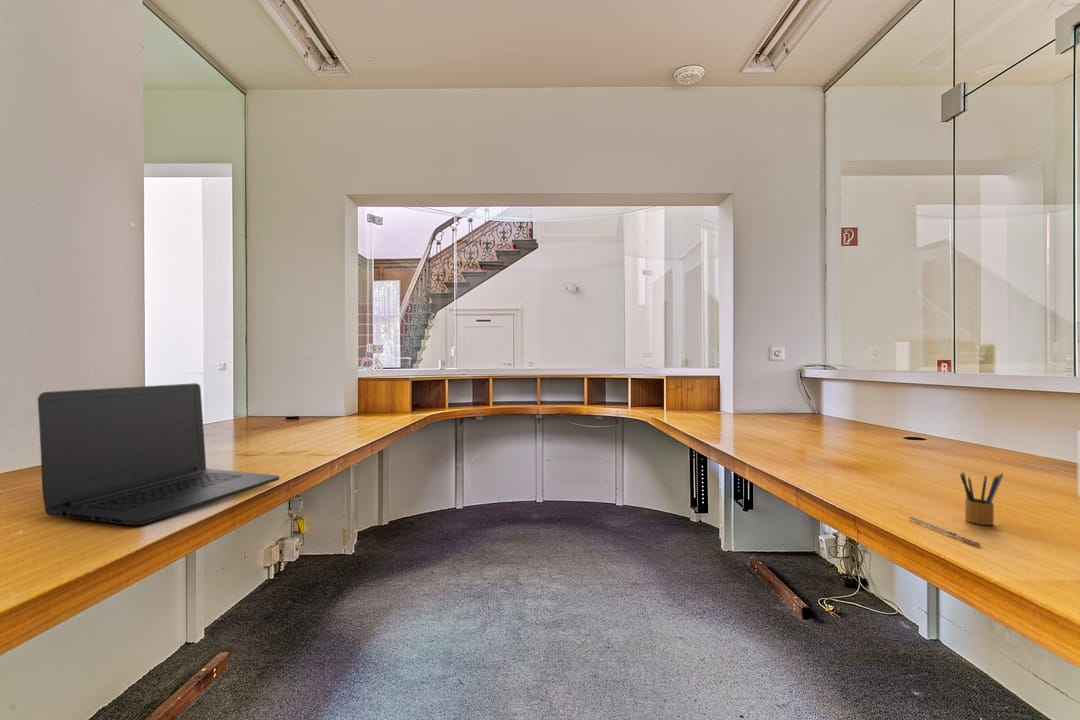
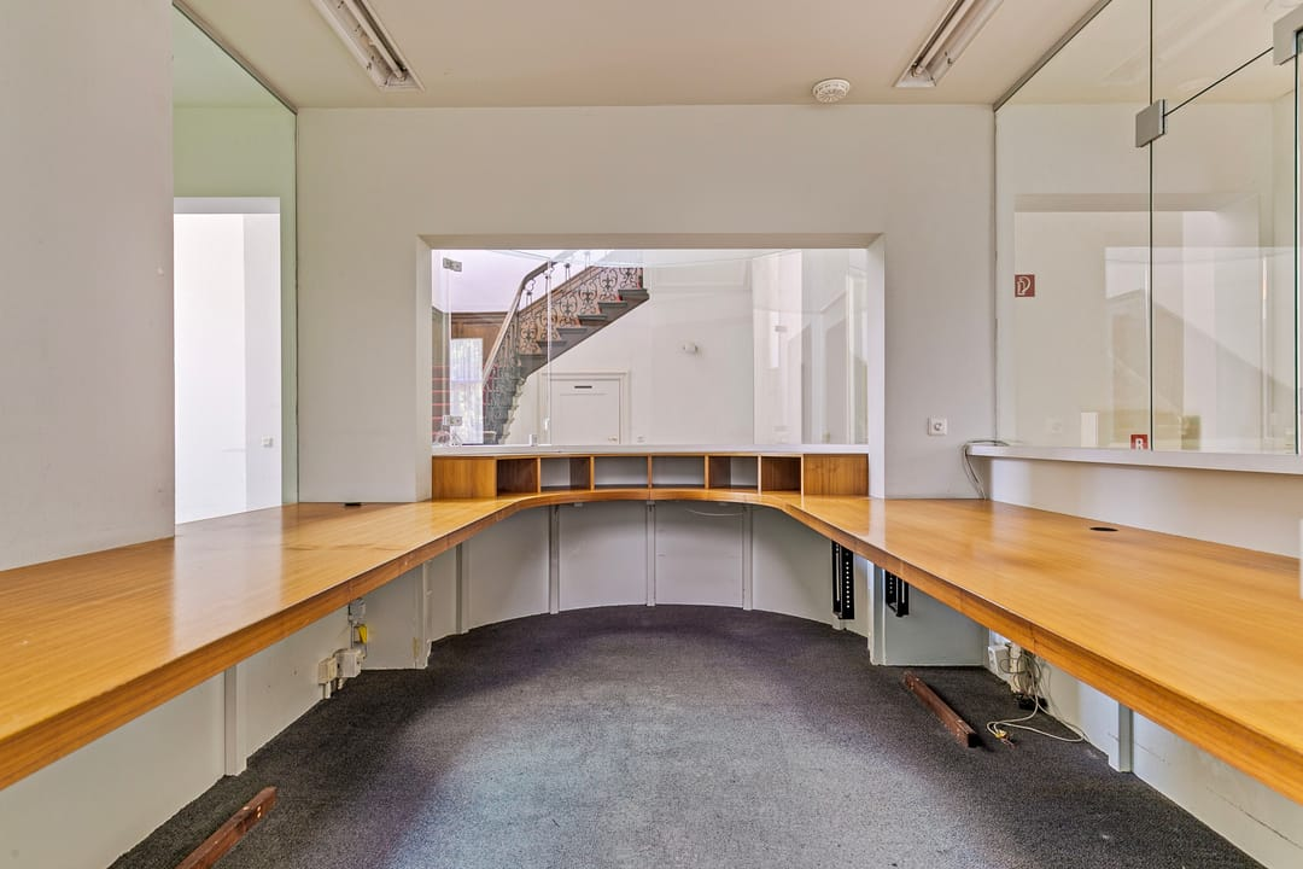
- pen [907,515,982,547]
- laptop [37,382,281,526]
- pencil box [959,471,1004,526]
